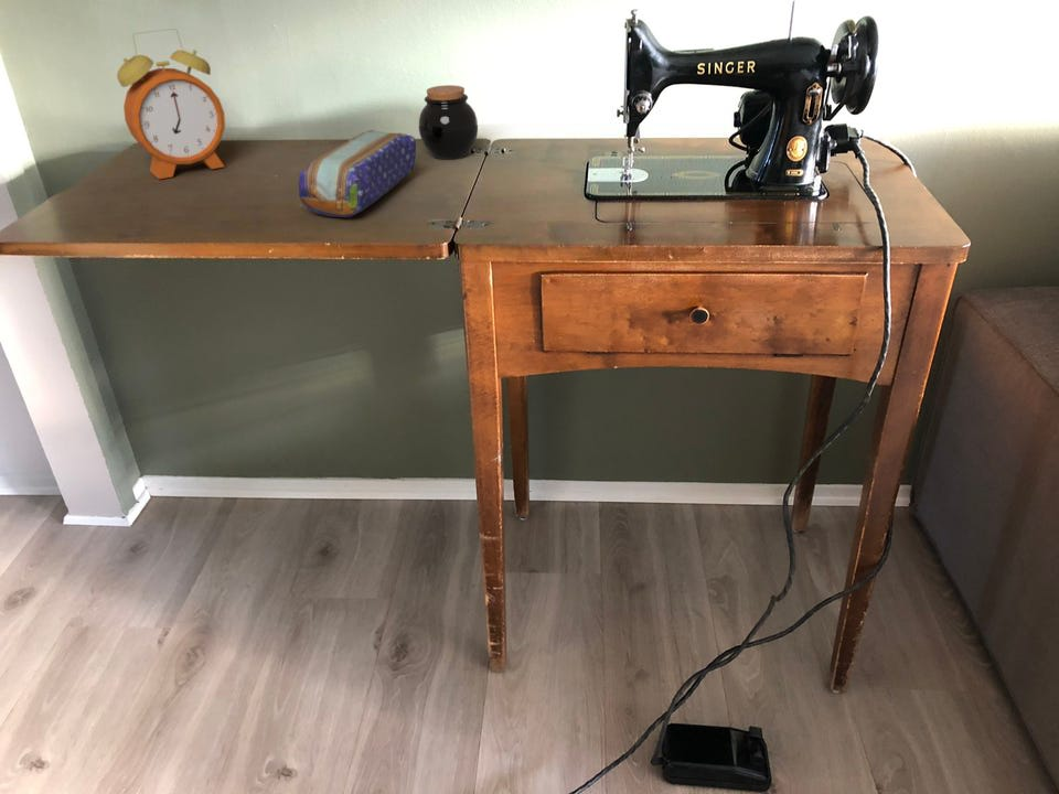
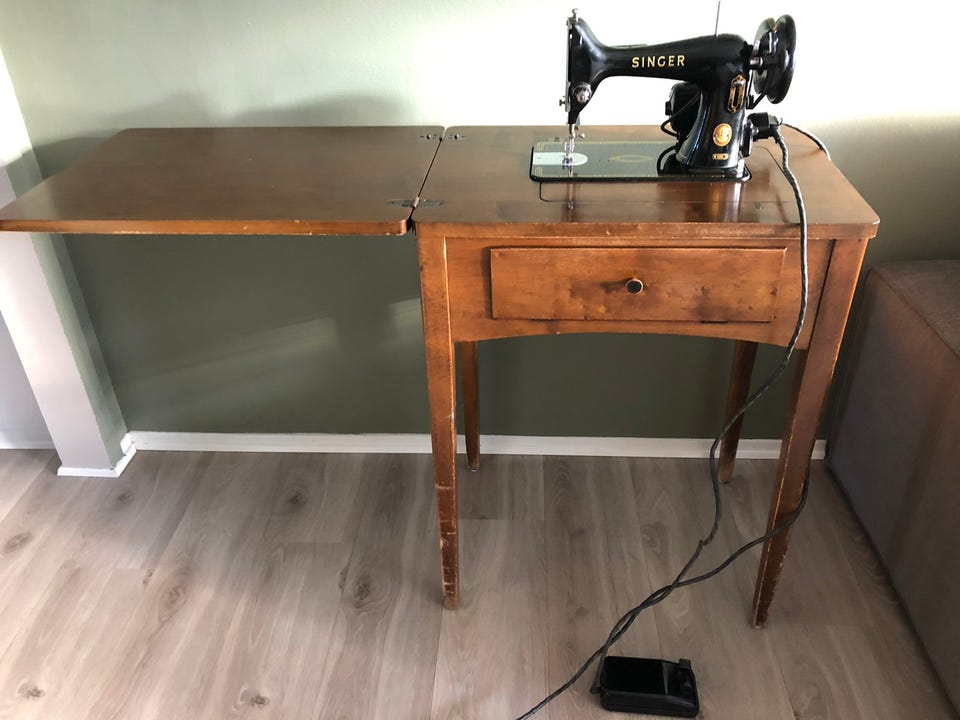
- alarm clock [116,28,226,180]
- jar [418,84,479,160]
- pencil case [298,129,417,218]
